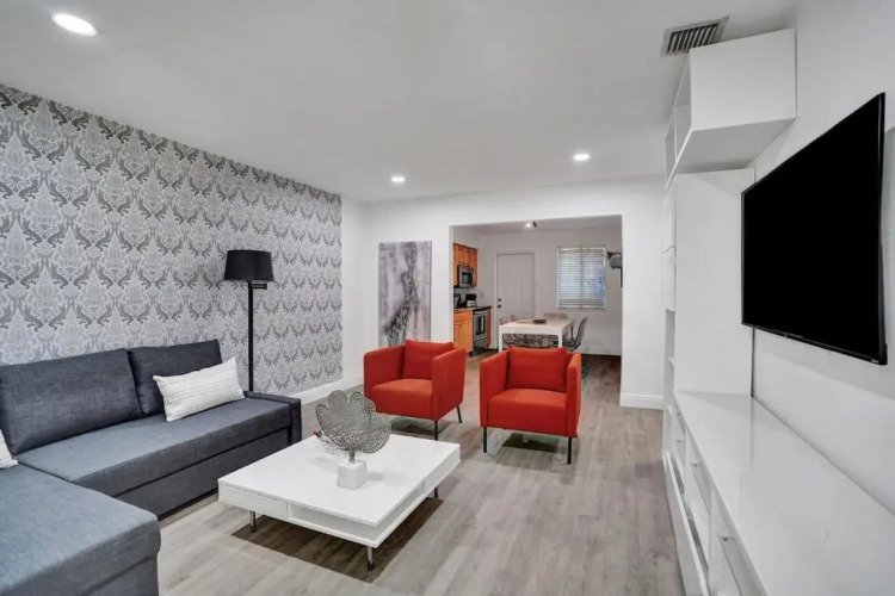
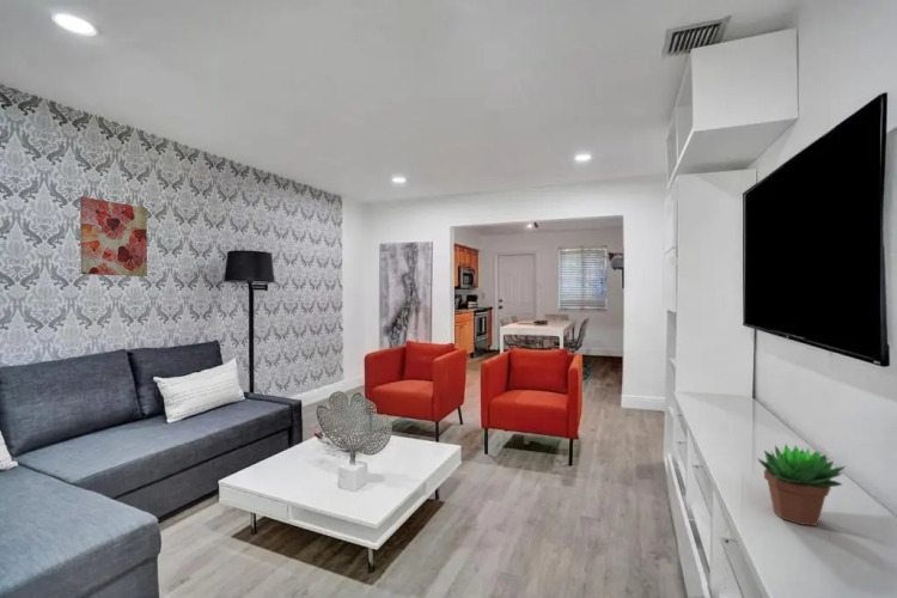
+ wall art [79,196,148,277]
+ succulent plant [756,443,847,527]
